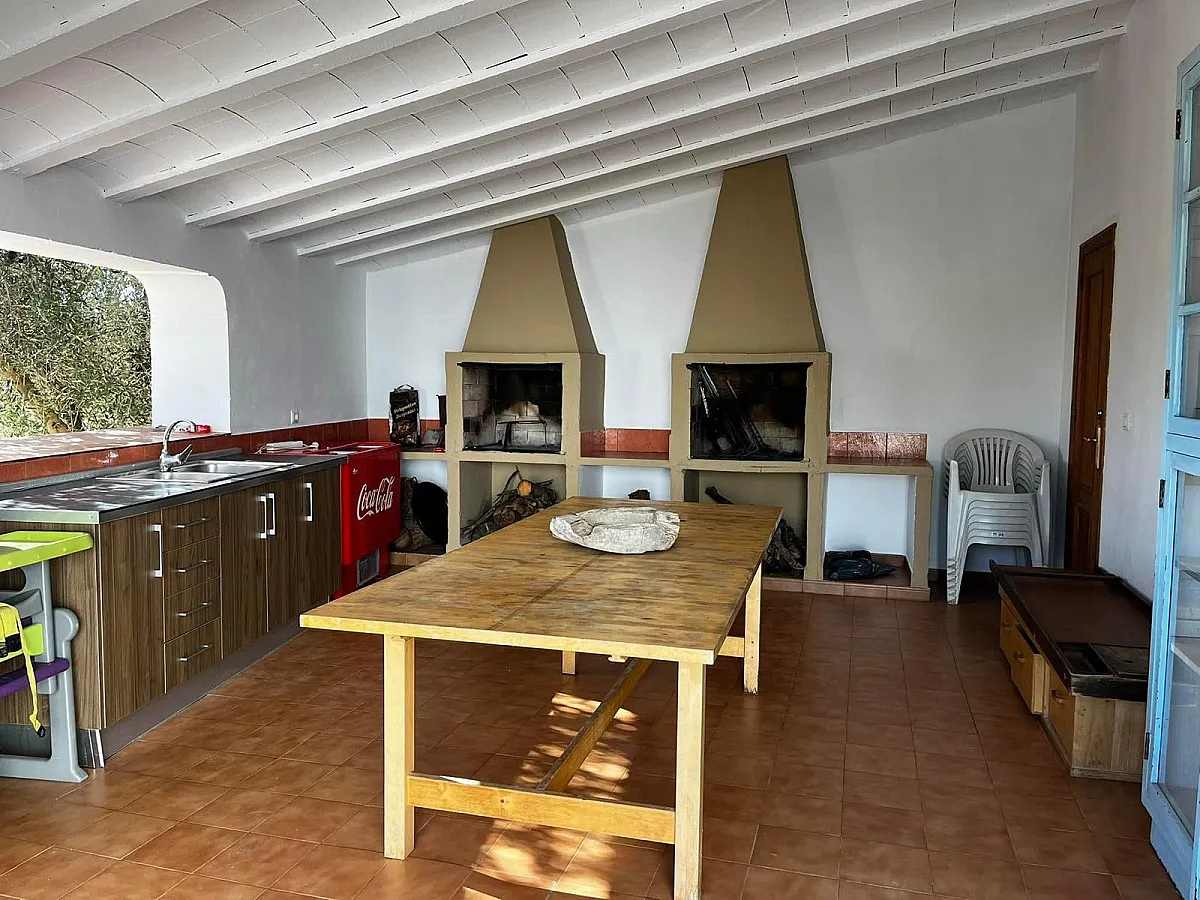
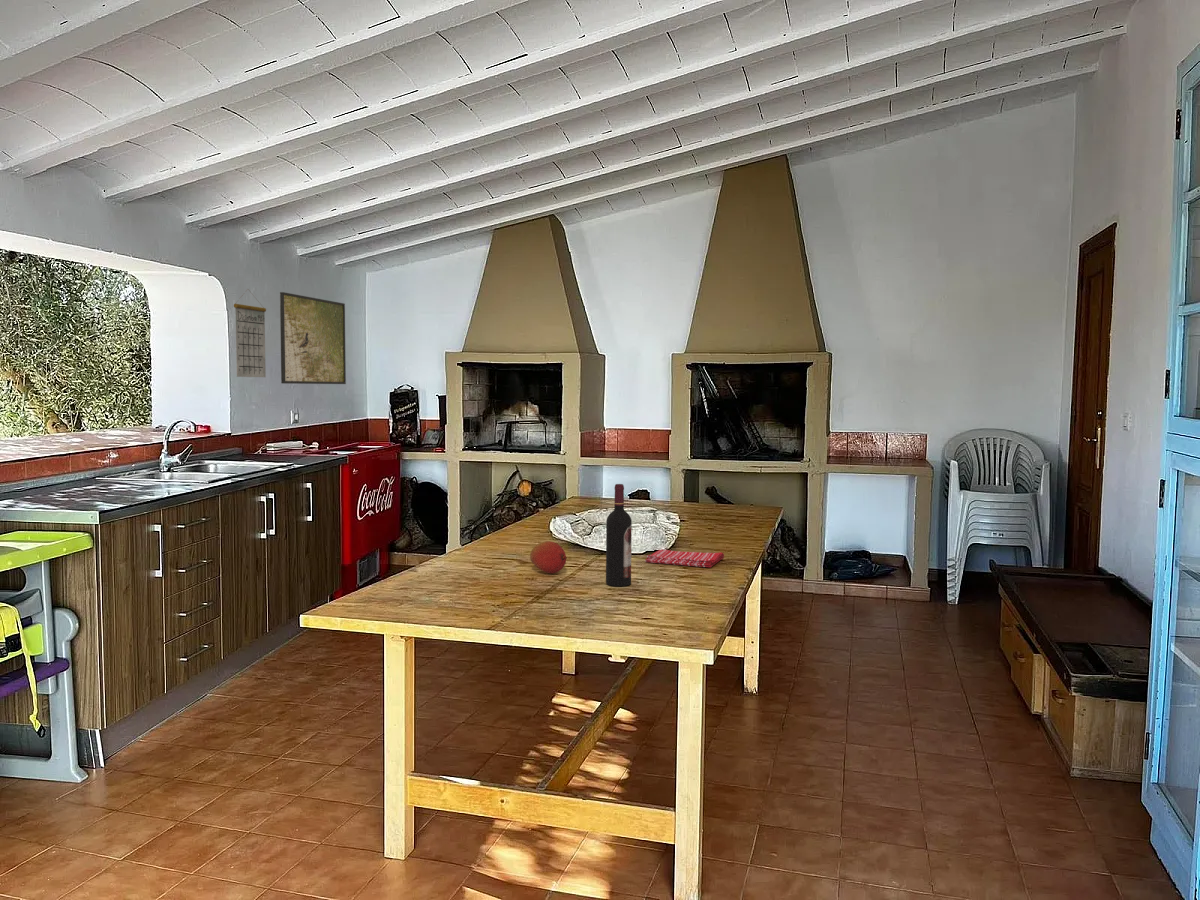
+ dish towel [644,549,725,568]
+ wine bottle [605,483,633,587]
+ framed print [279,291,347,385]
+ calendar [233,288,267,378]
+ fruit [529,540,568,574]
